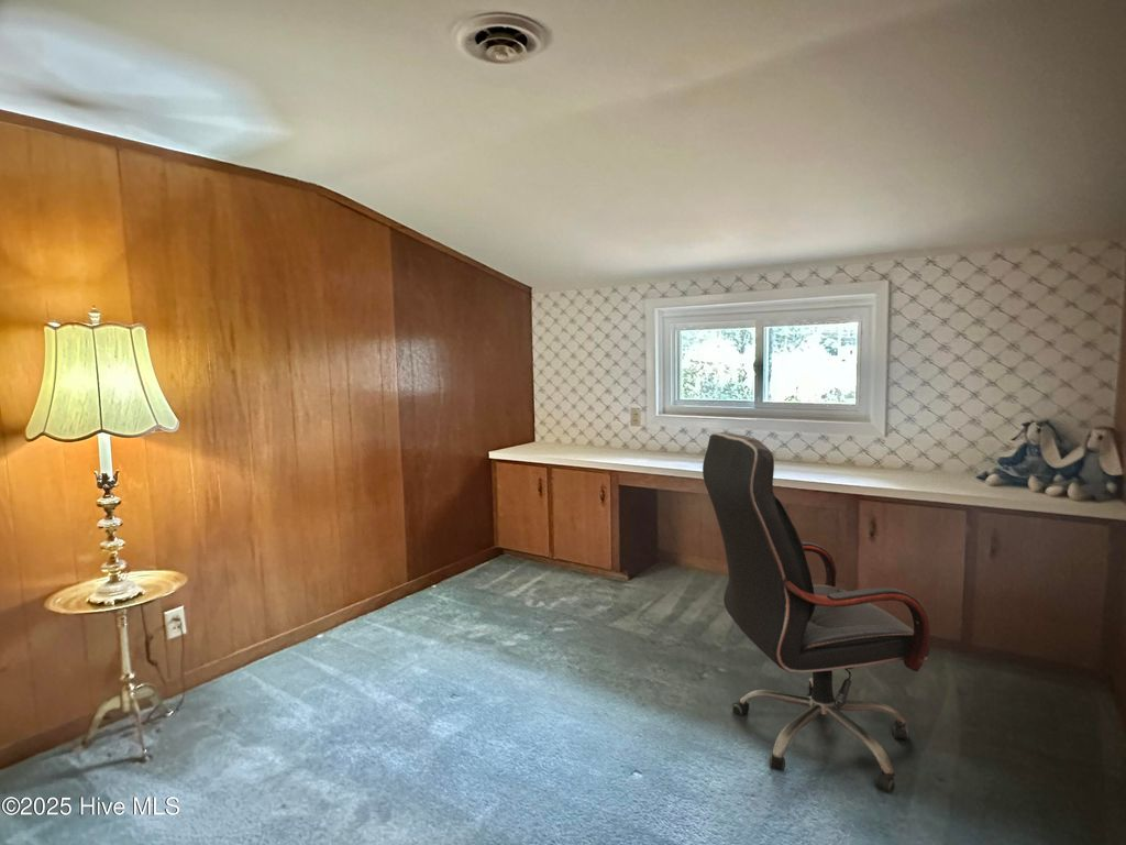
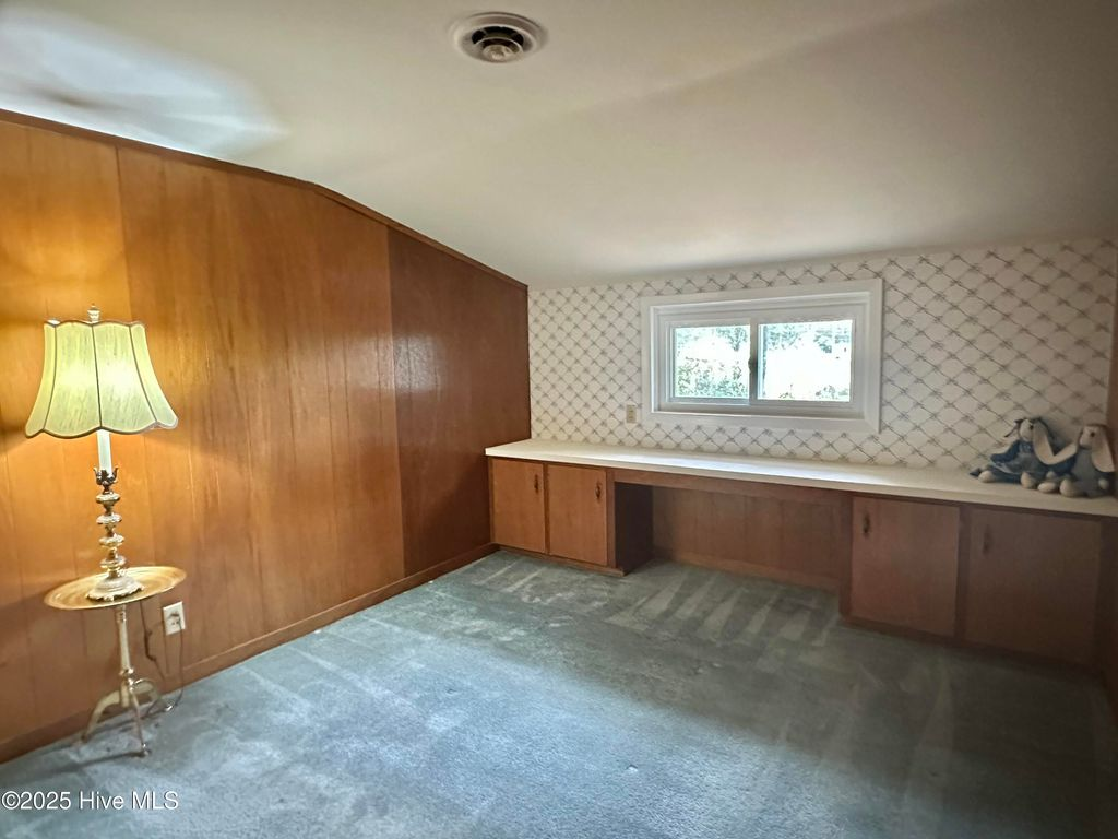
- office chair [702,431,931,794]
